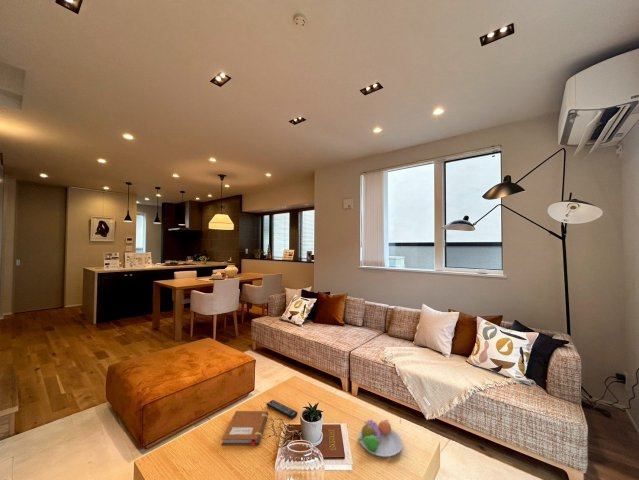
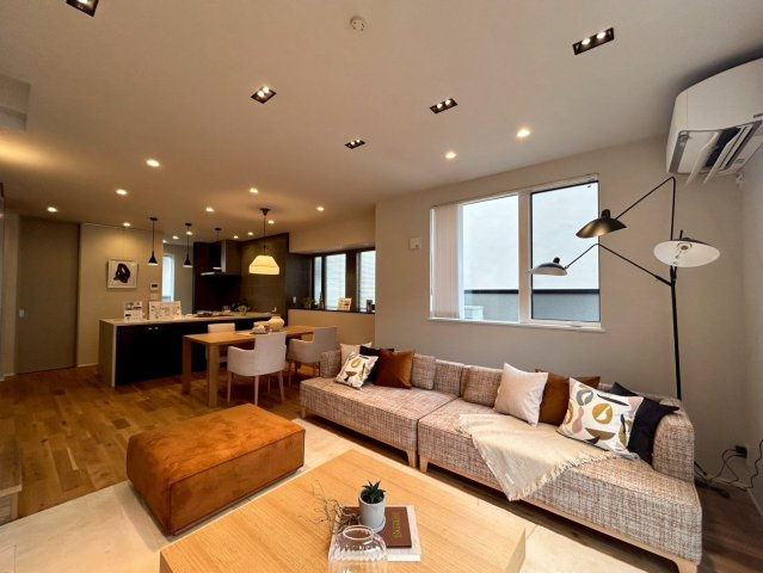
- fruit bowl [358,419,404,458]
- remote control [265,399,299,420]
- notebook [221,410,269,447]
